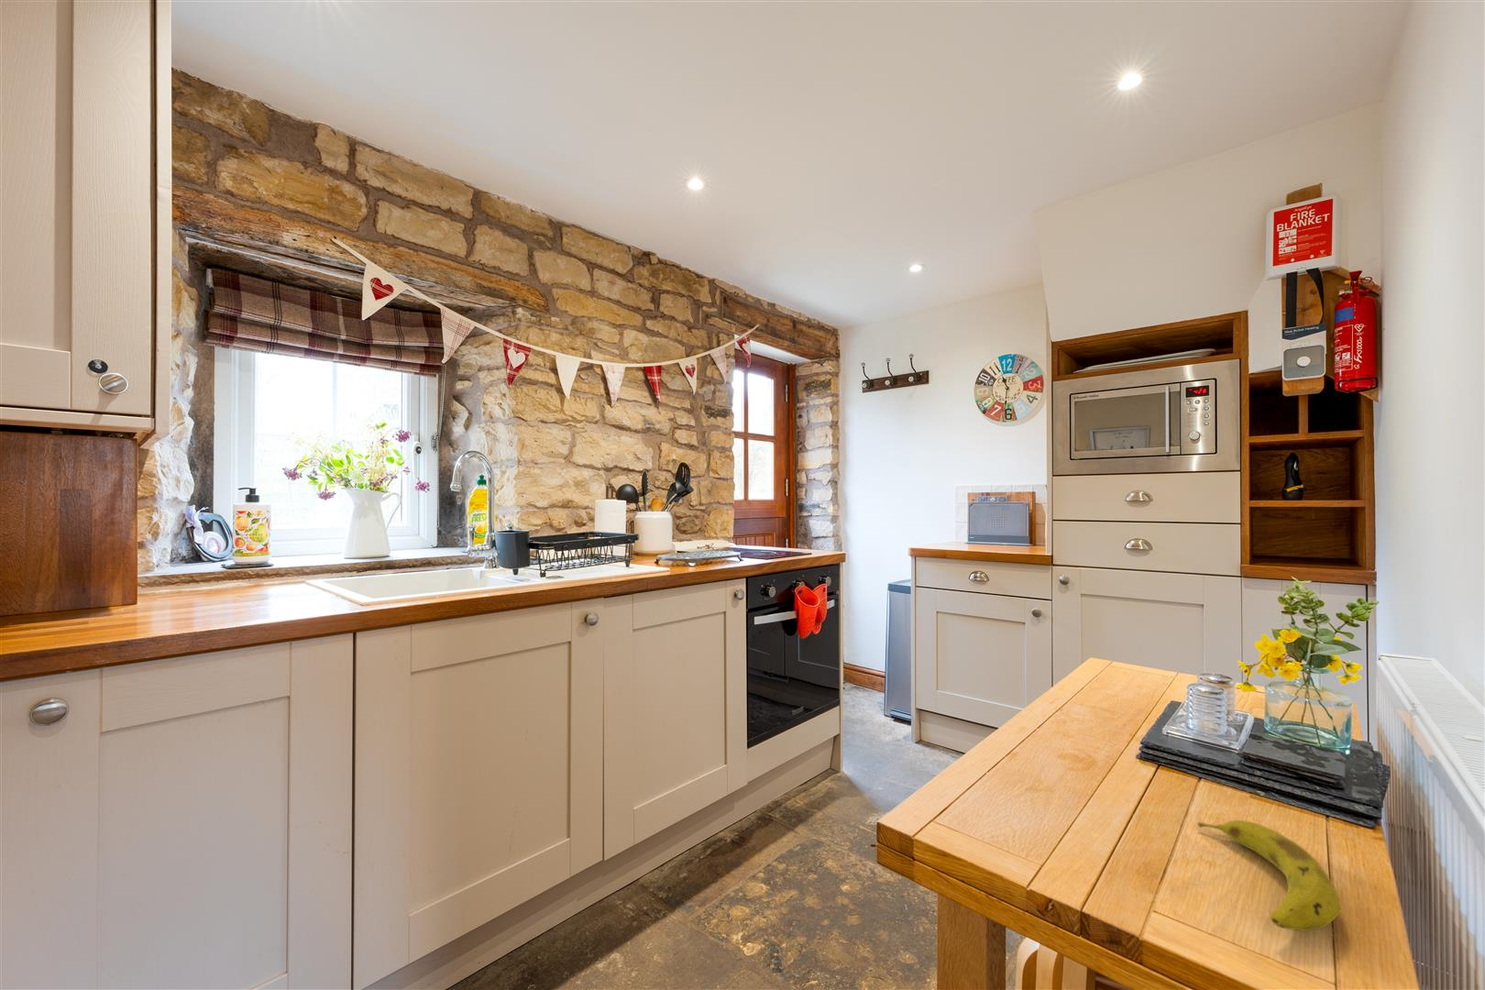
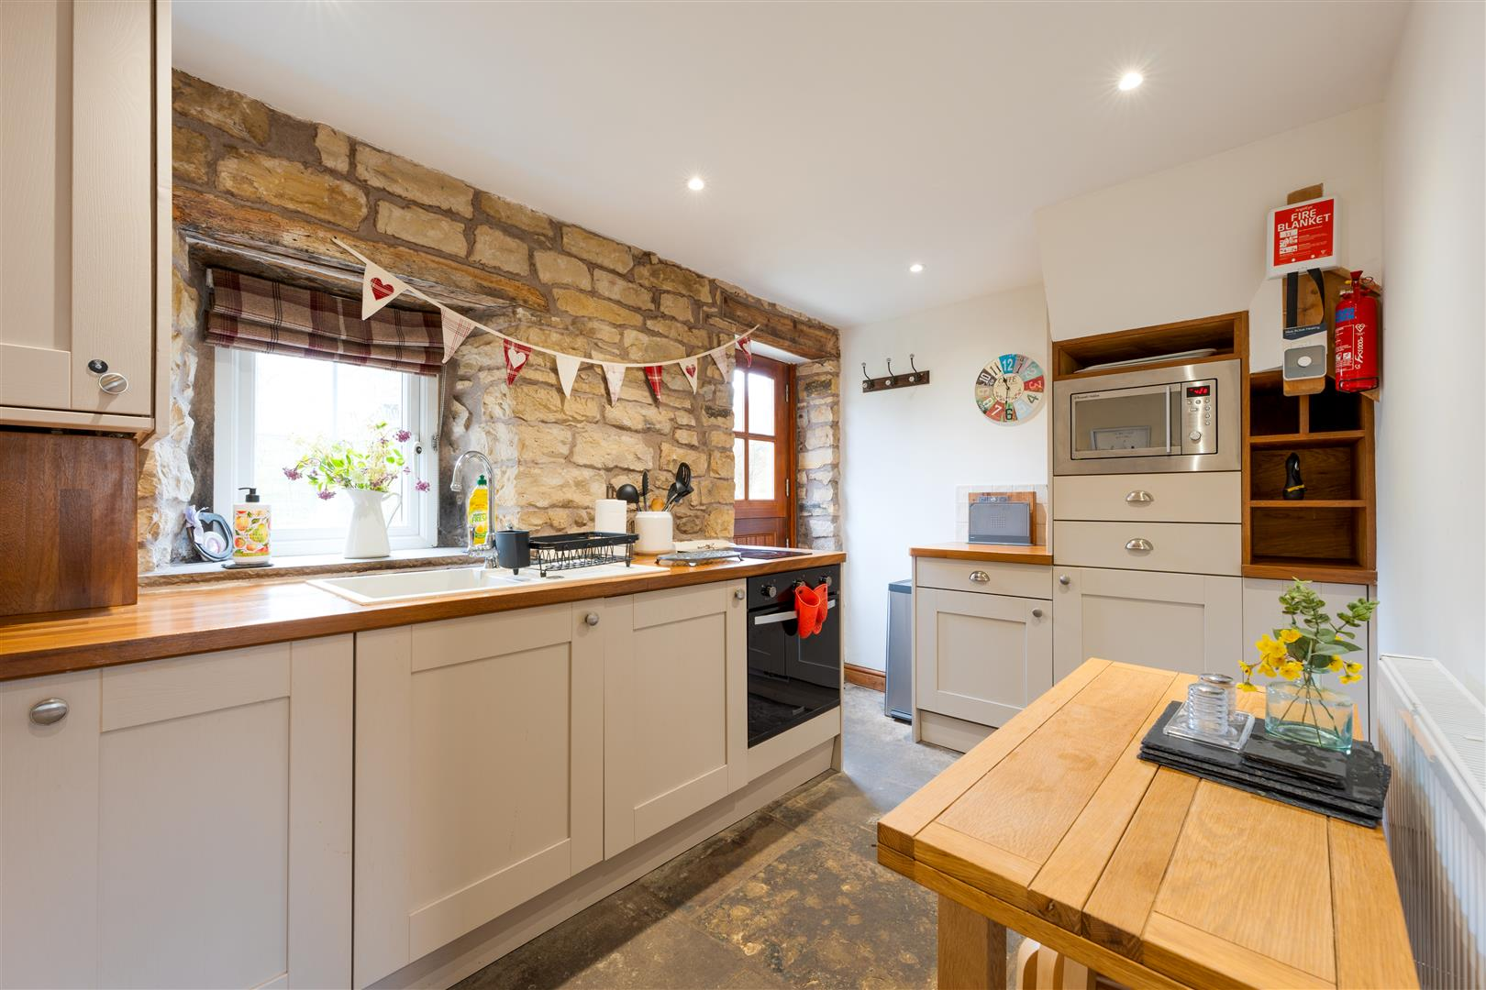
- fruit [1197,820,1342,933]
